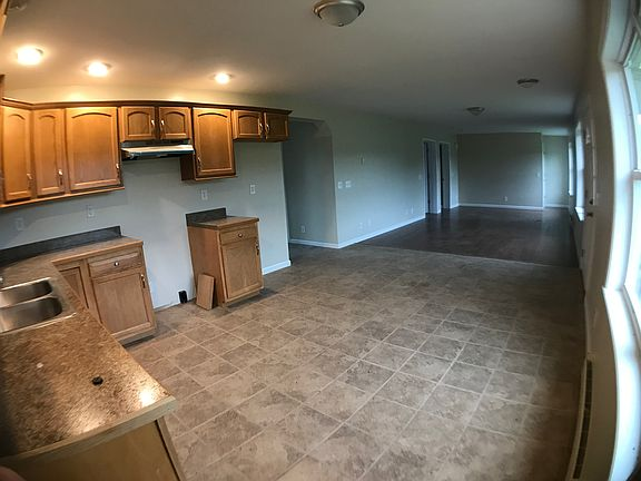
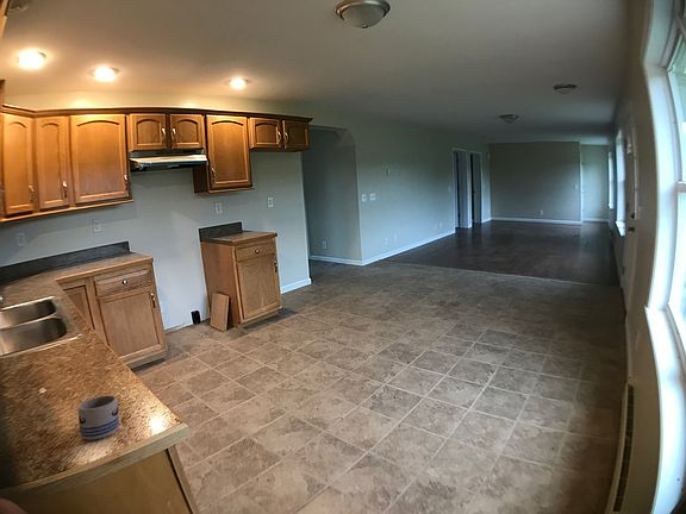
+ mug [77,395,120,440]
